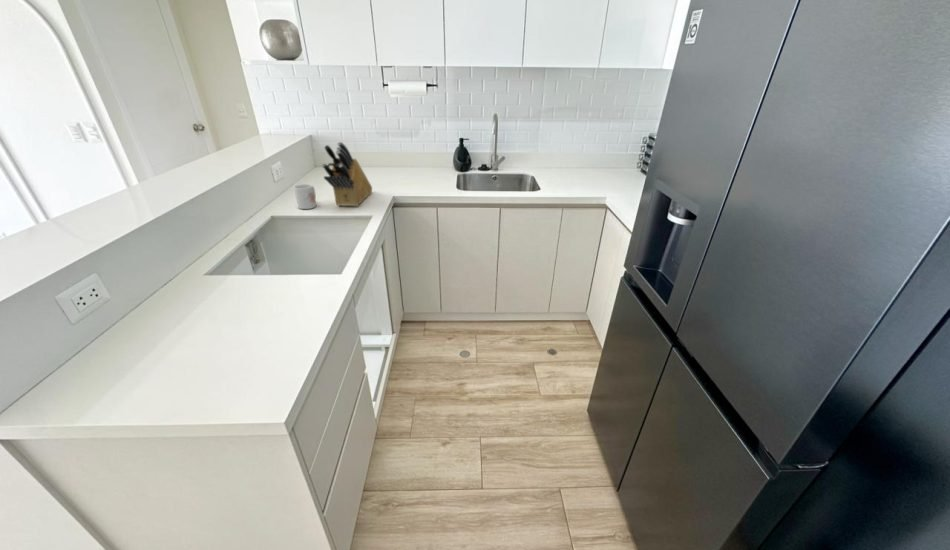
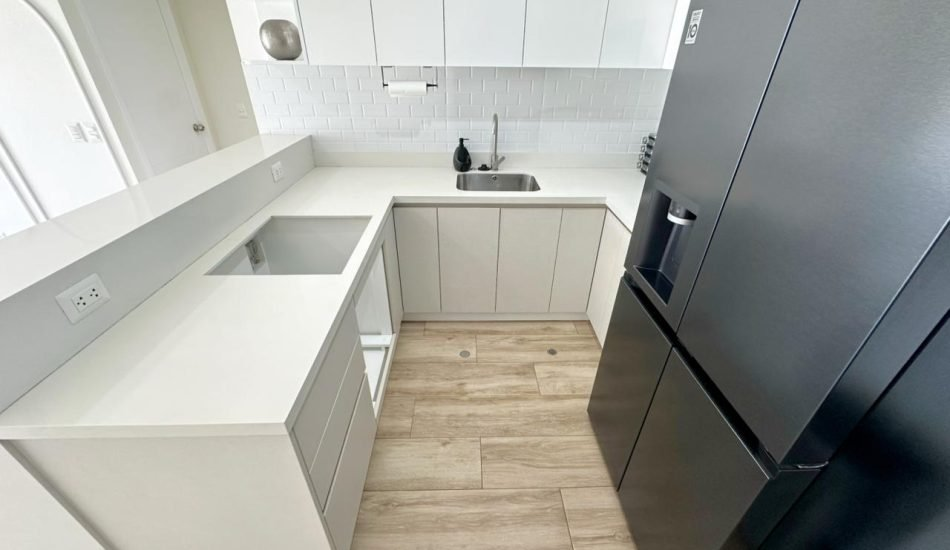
- mug [293,183,317,210]
- knife block [321,141,373,207]
